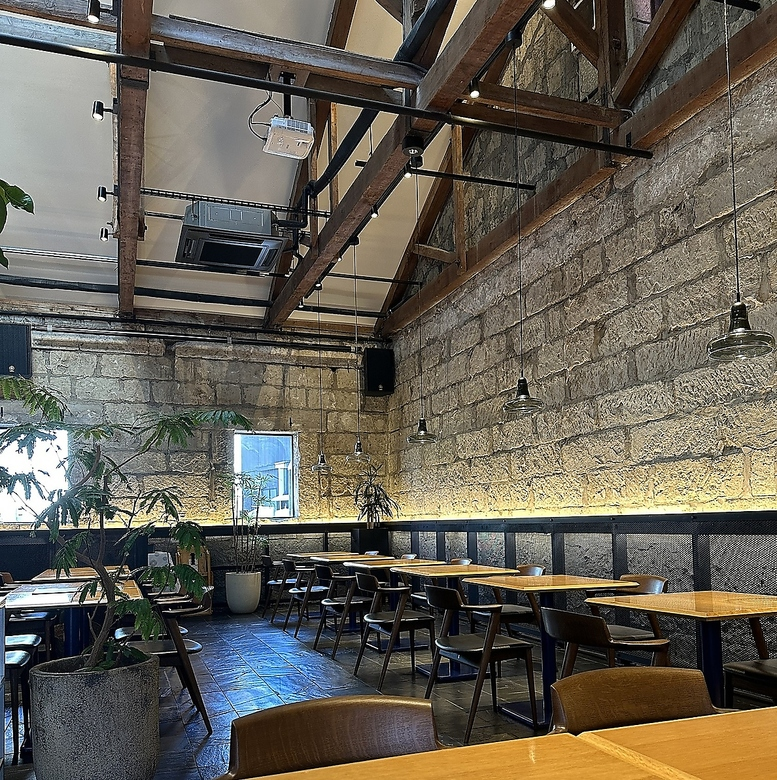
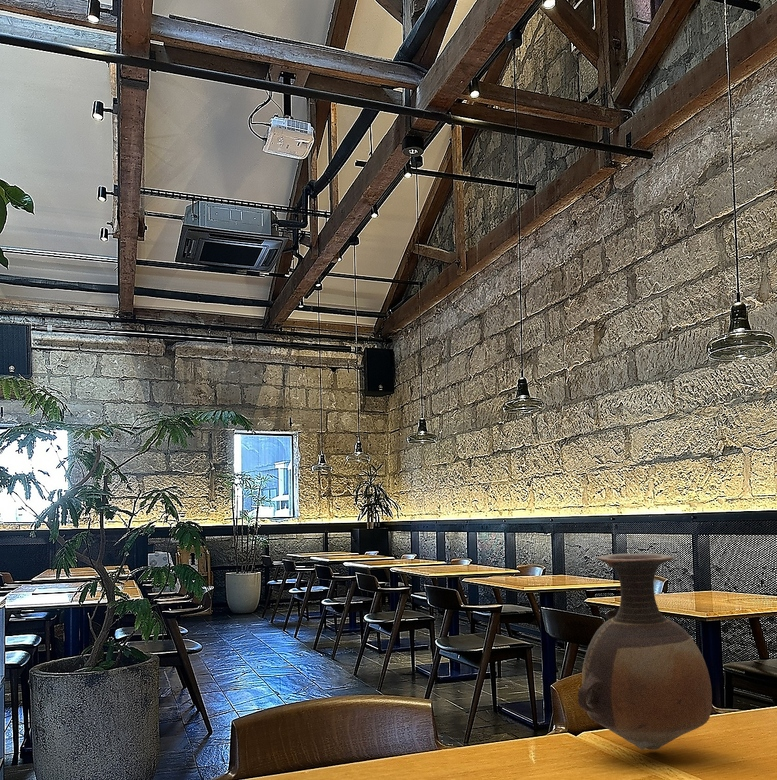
+ vase [577,553,713,751]
